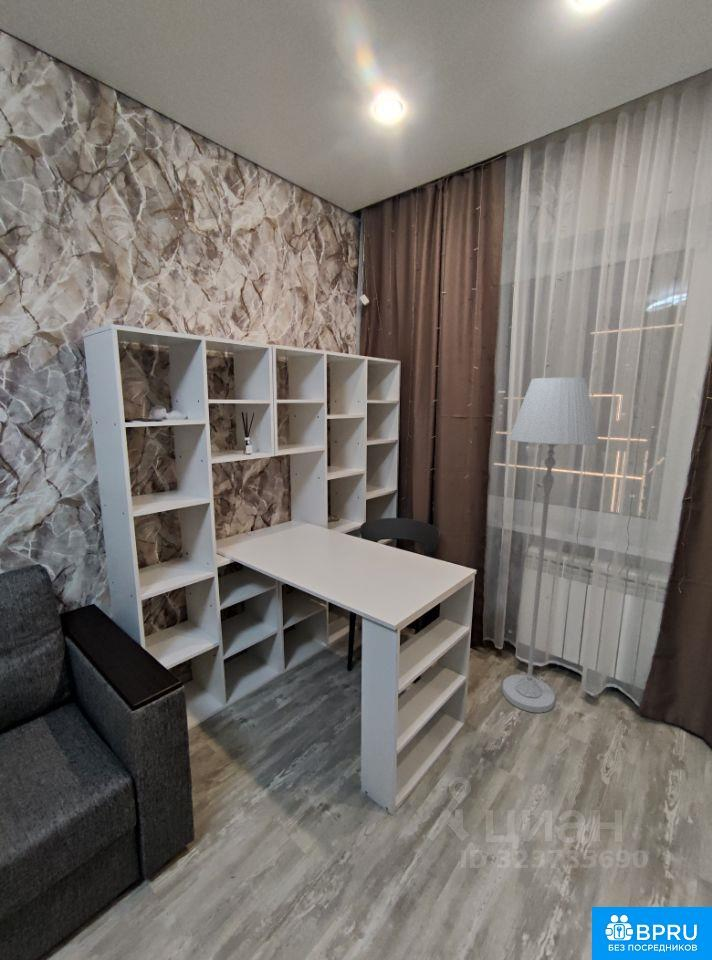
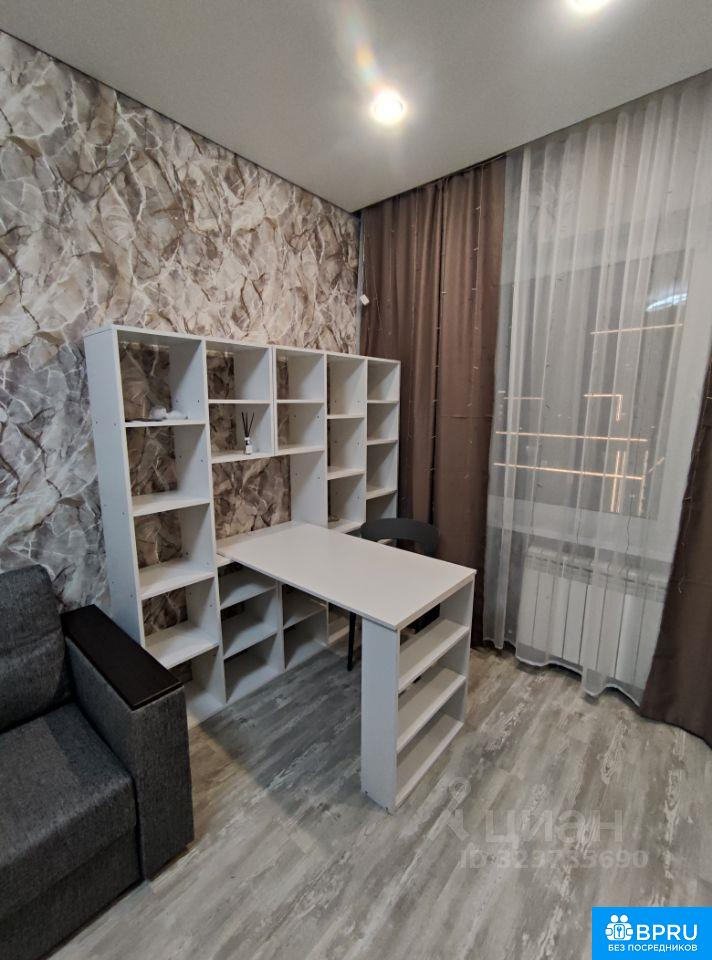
- floor lamp [501,377,600,714]
